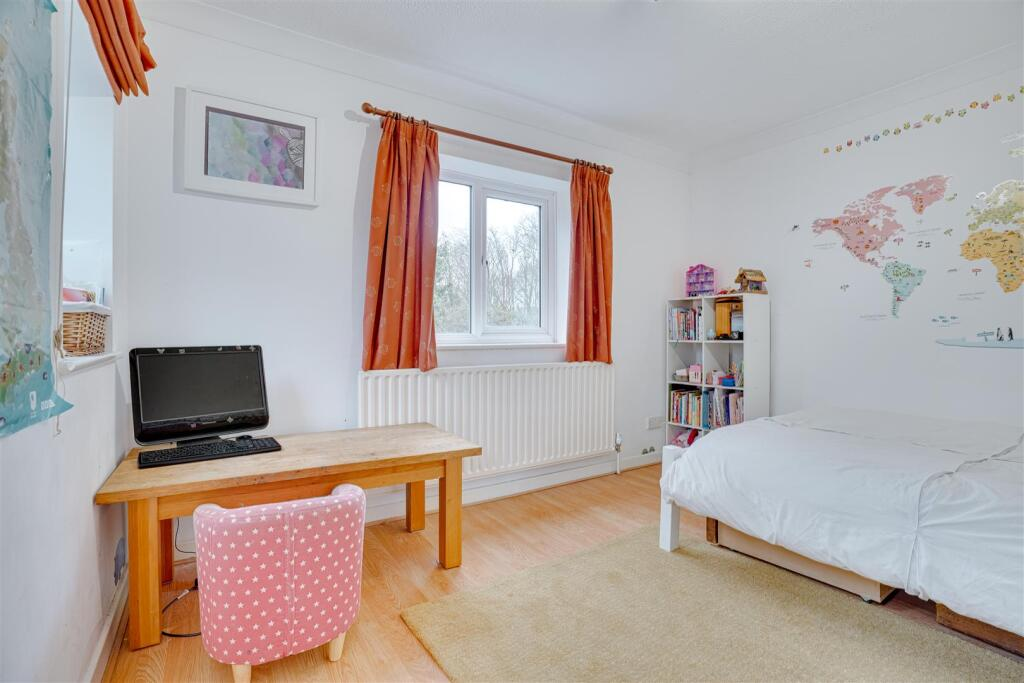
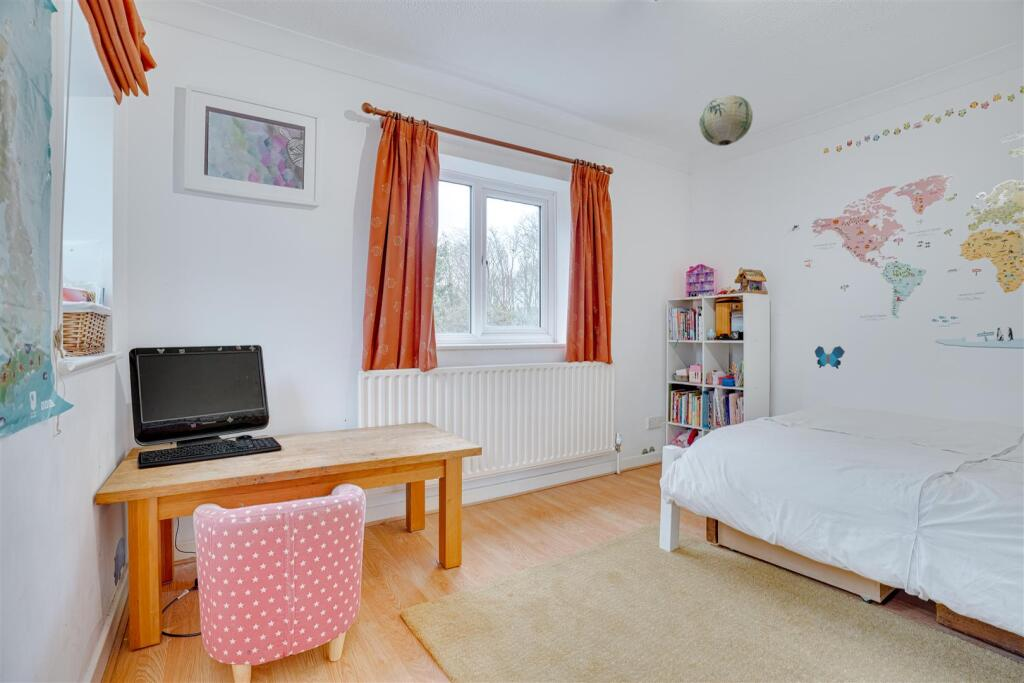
+ paper lantern [698,94,754,147]
+ decorative butterfly [814,345,846,370]
